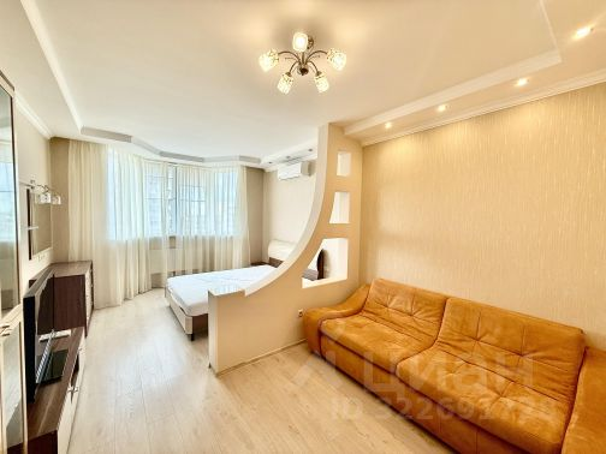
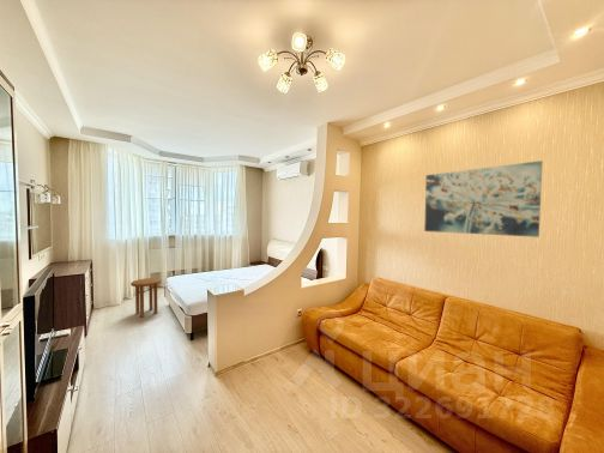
+ side table [129,277,162,319]
+ wall art [423,159,544,238]
